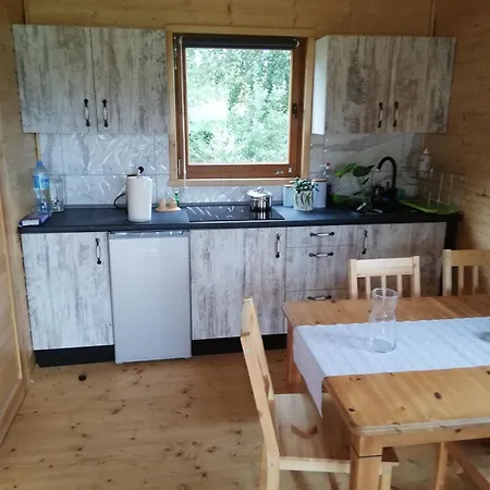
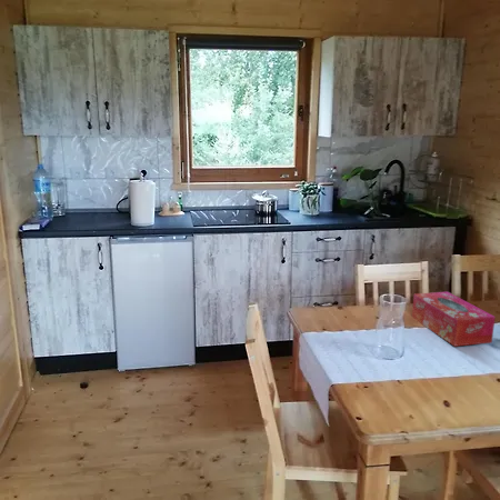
+ tissue box [411,291,497,348]
